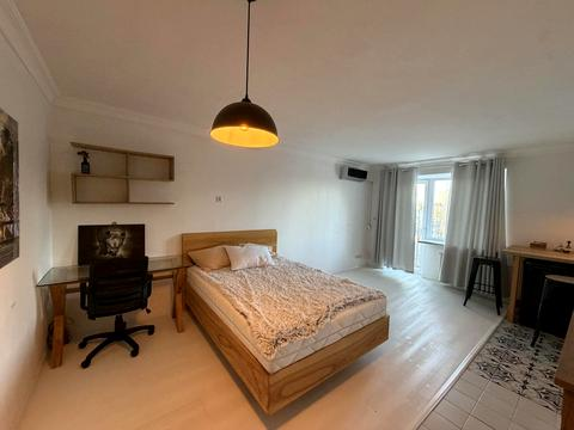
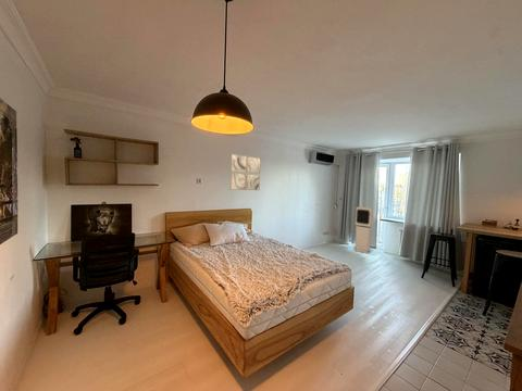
+ wall art [229,153,262,191]
+ air purifier [352,206,374,254]
